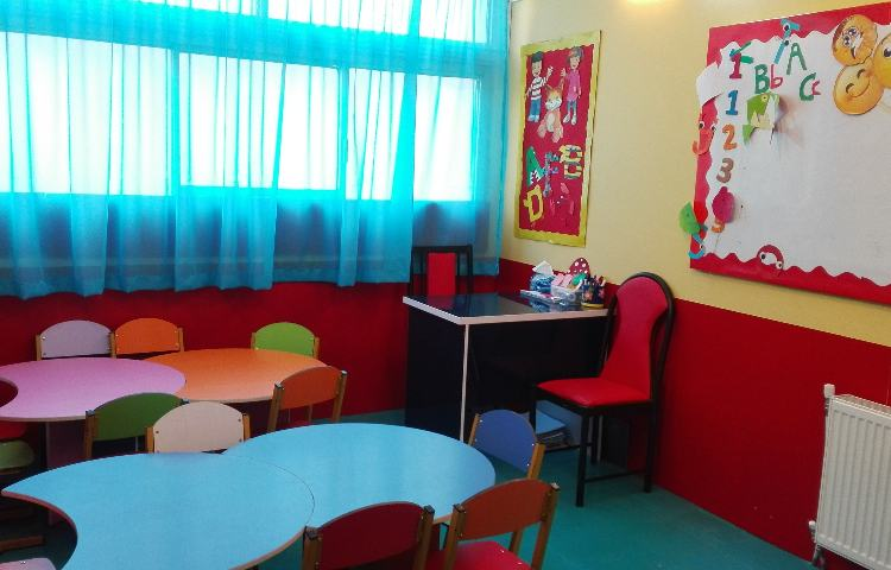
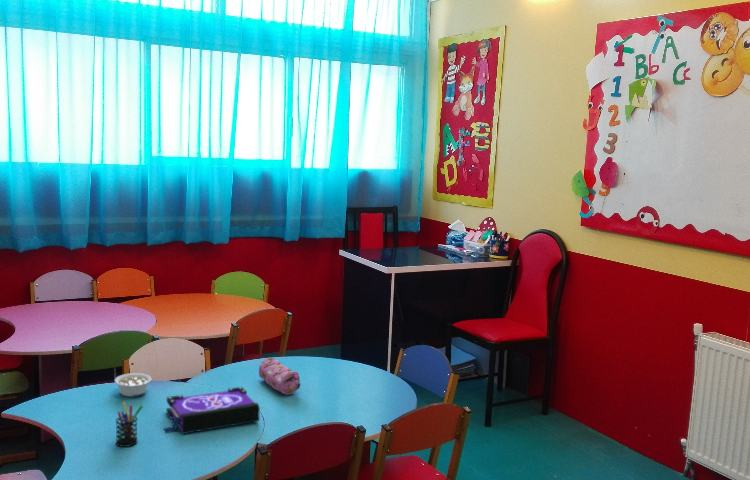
+ pencil case [258,357,301,396]
+ legume [114,372,152,398]
+ pen holder [115,401,144,448]
+ board game [162,386,261,435]
